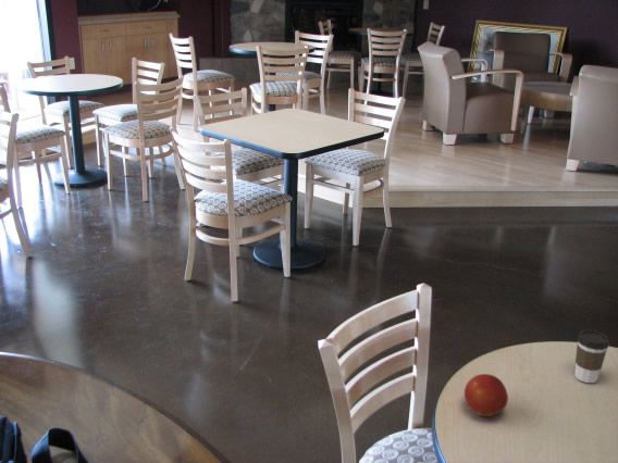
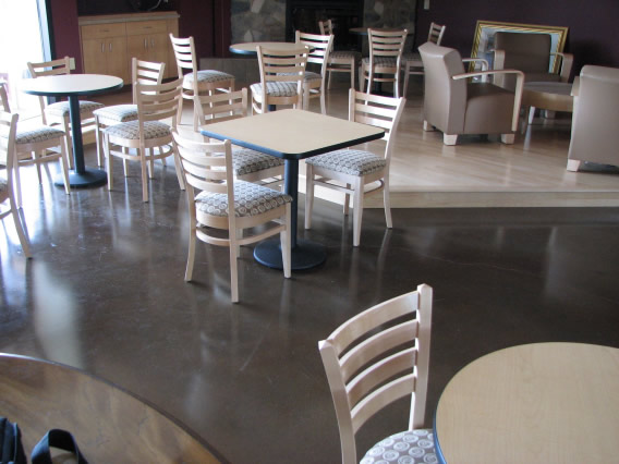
- fruit [464,373,509,418]
- coffee cup [573,329,610,384]
